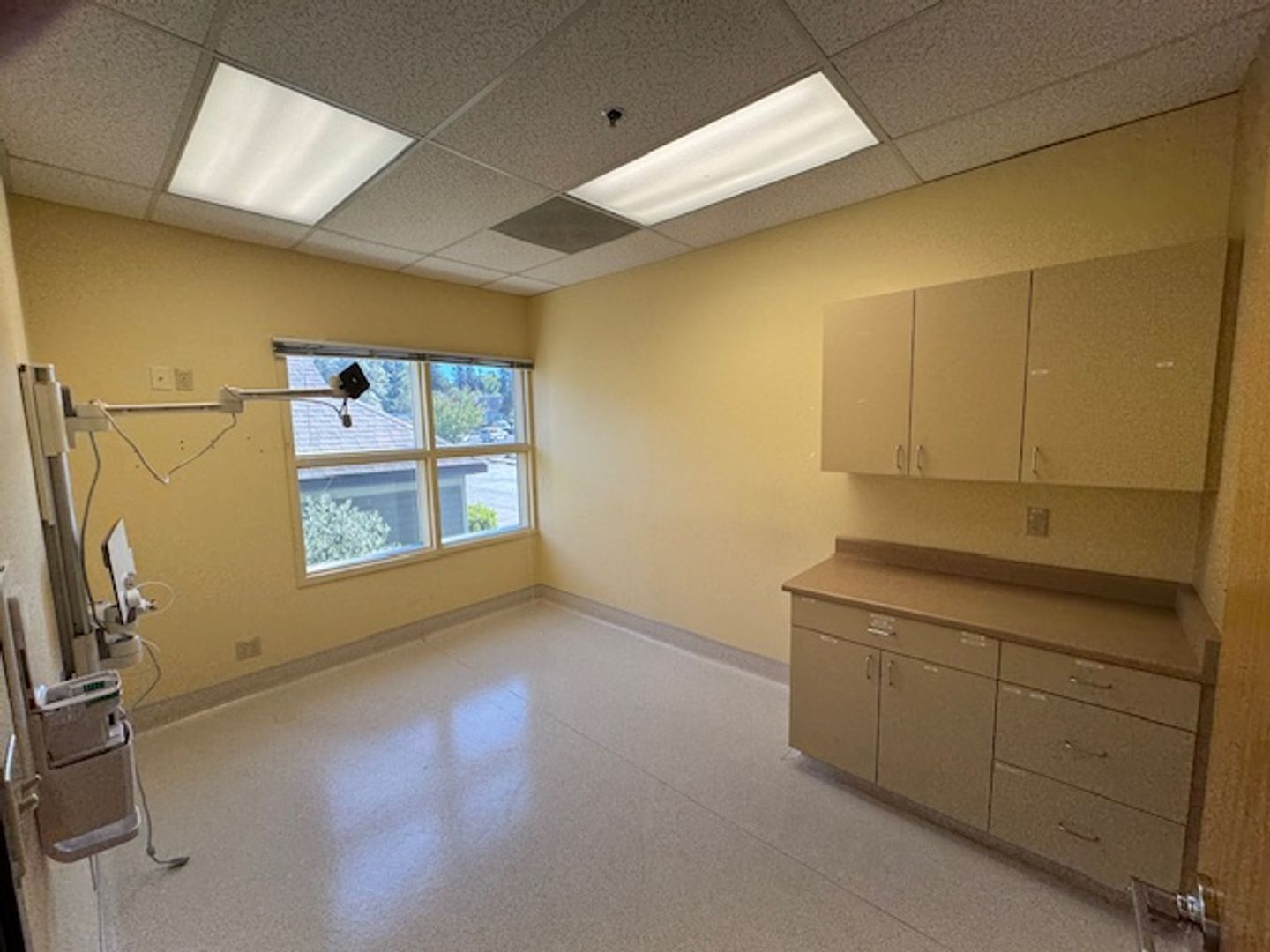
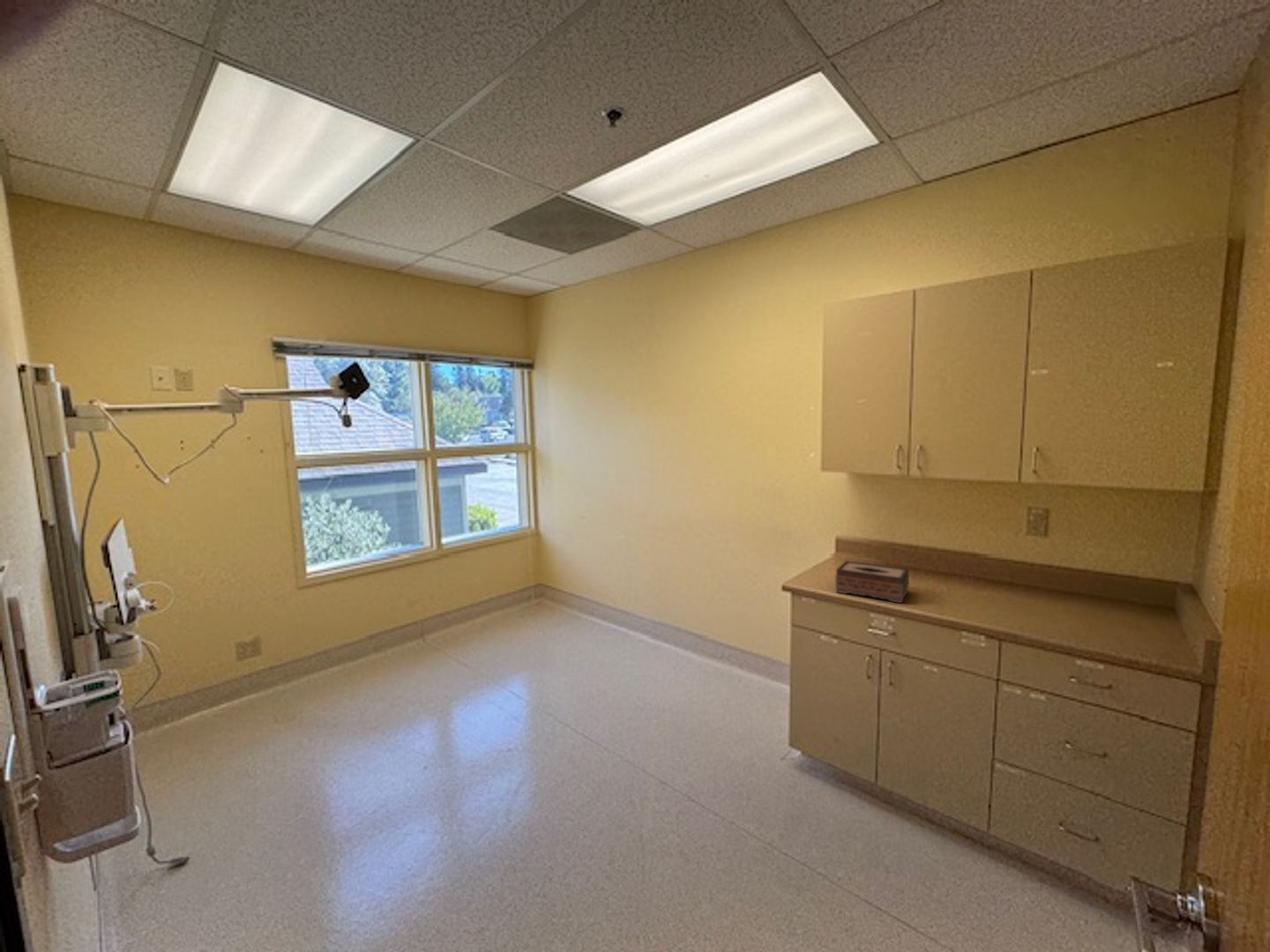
+ tissue box [834,560,910,604]
